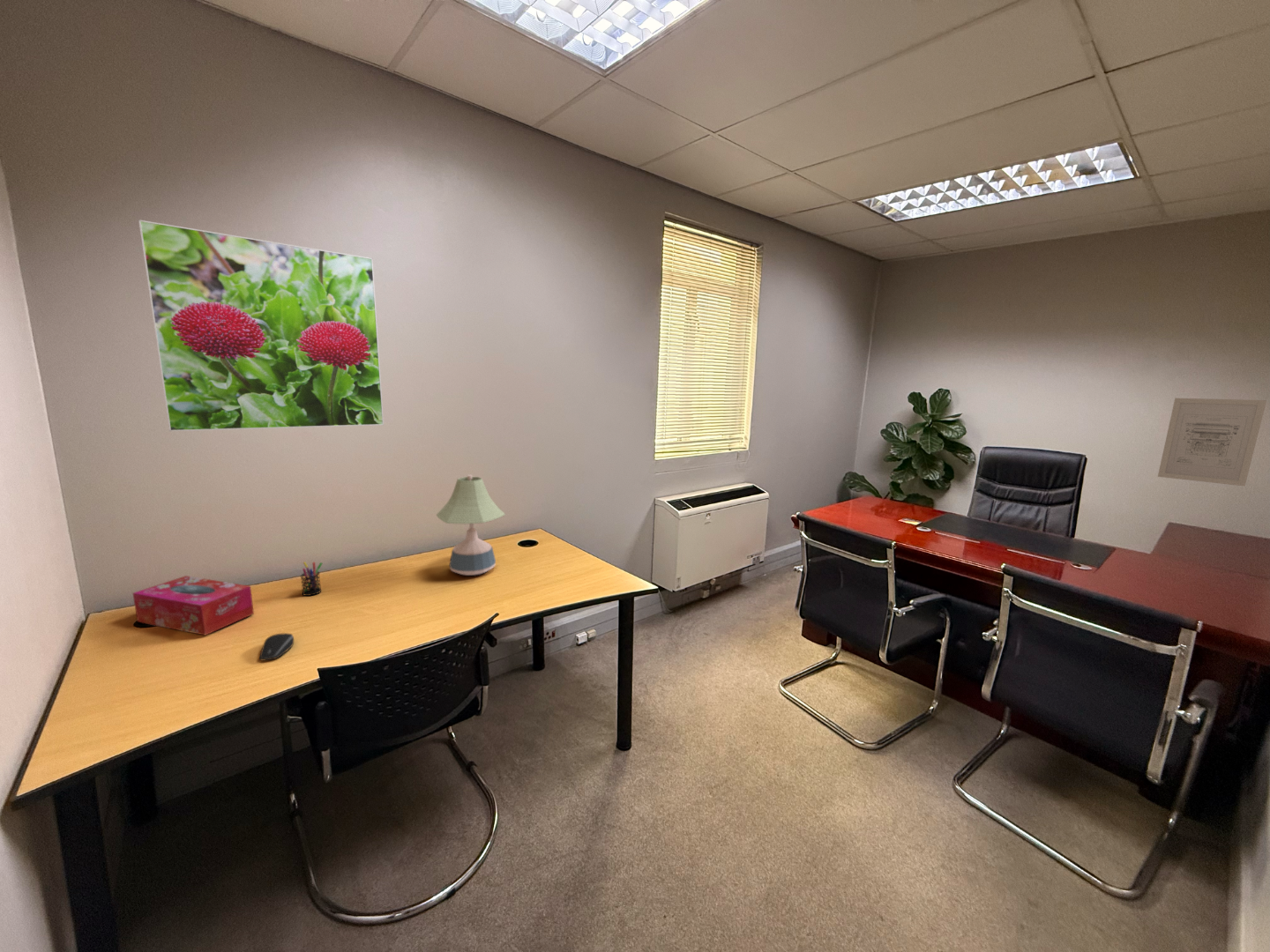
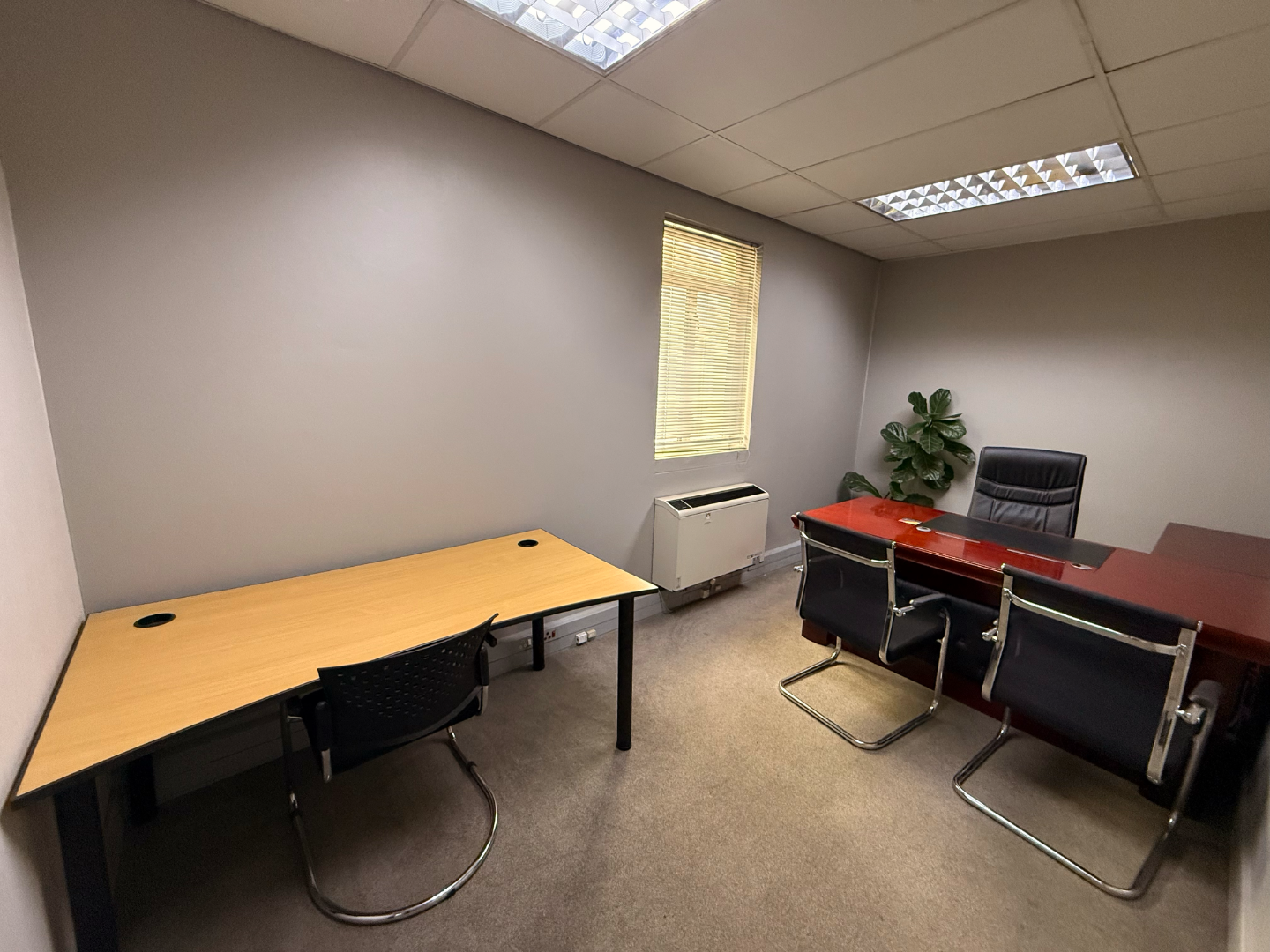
- wall art [1157,398,1267,487]
- pen holder [300,561,323,597]
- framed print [138,219,385,432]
- desk lamp [436,474,506,576]
- tissue box [131,575,255,636]
- computer mouse [258,632,295,661]
